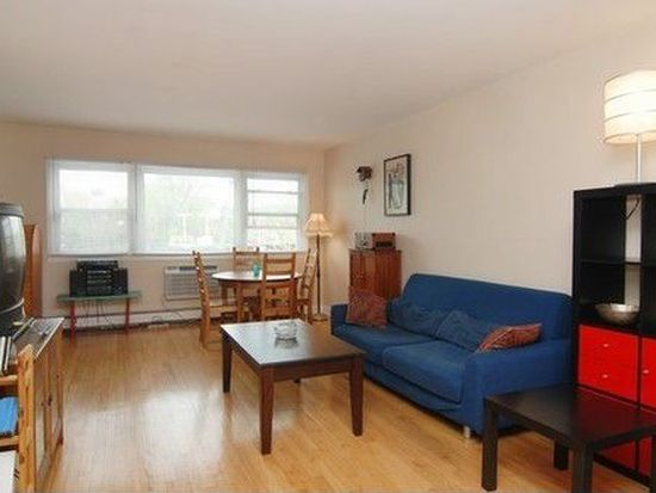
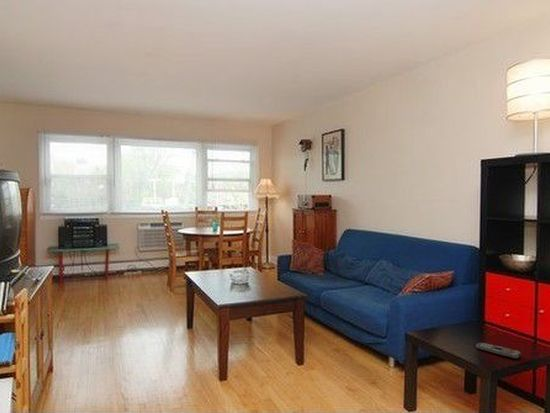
+ remote control [475,342,522,360]
